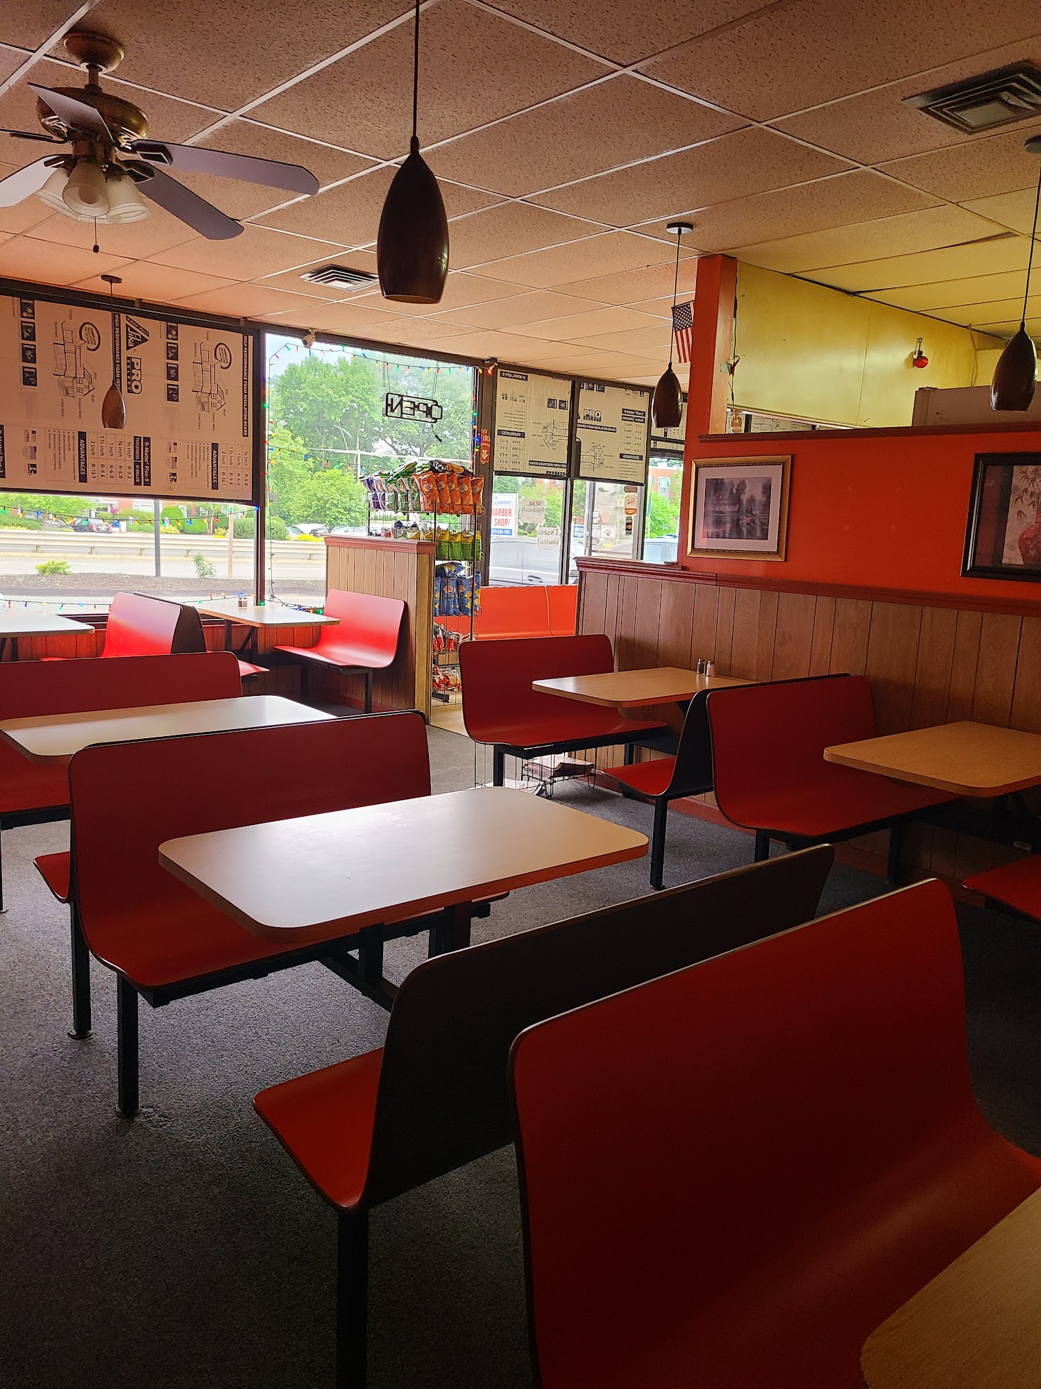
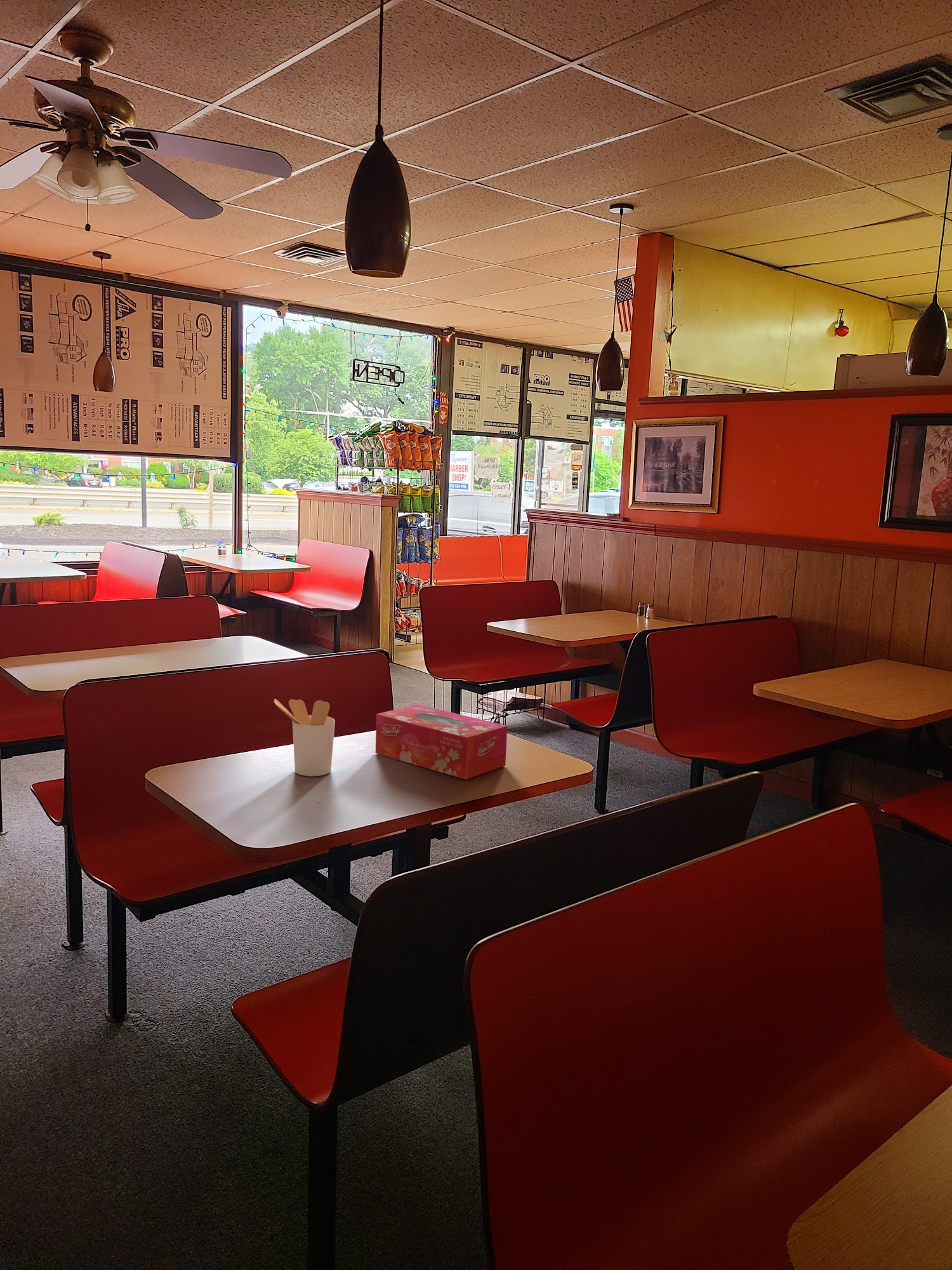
+ tissue box [375,704,508,780]
+ utensil holder [274,699,336,777]
